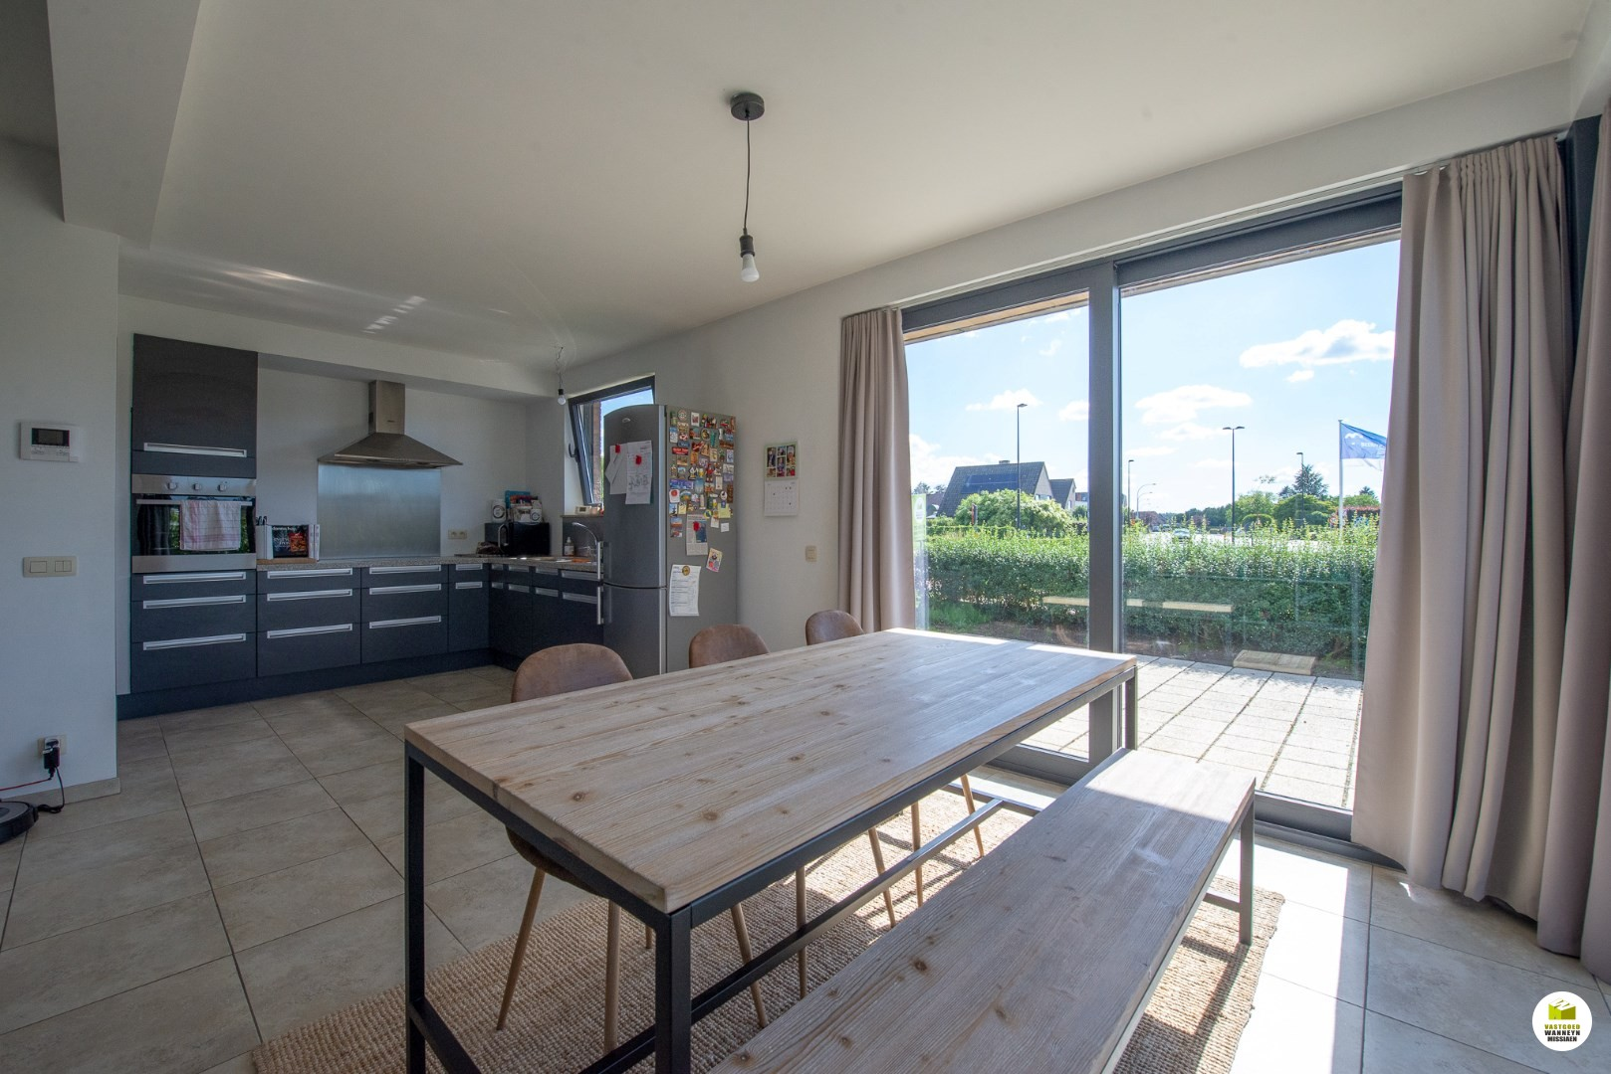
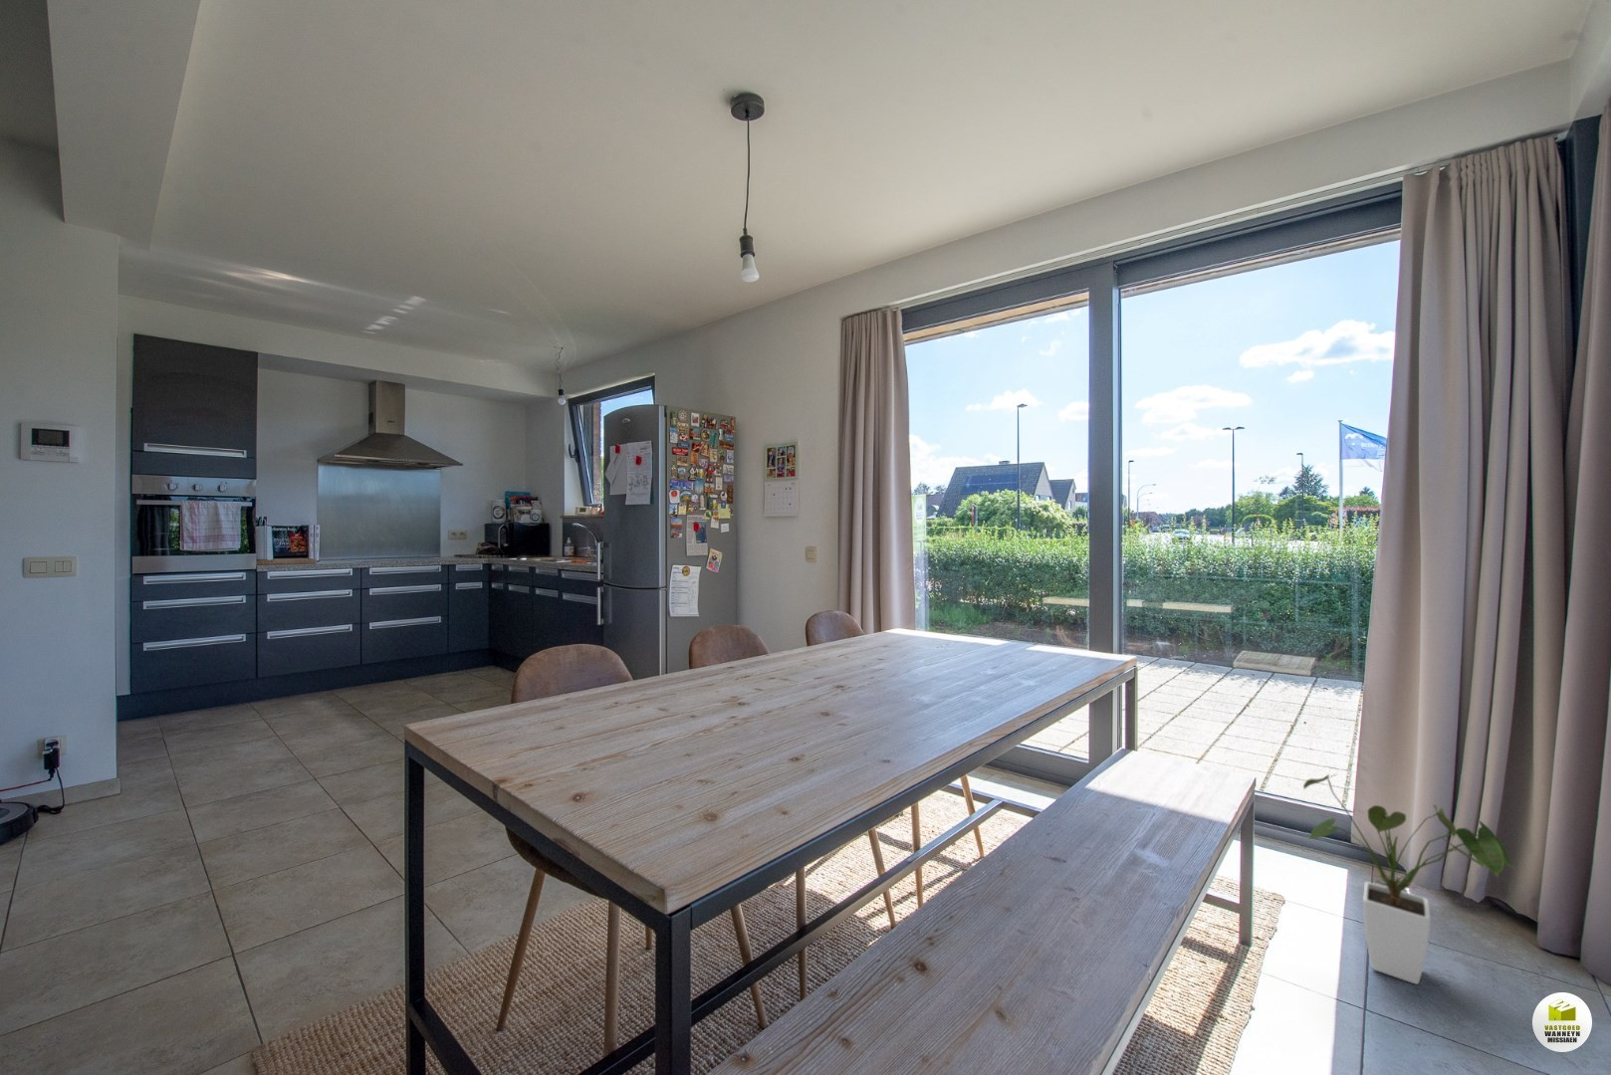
+ house plant [1303,774,1516,985]
